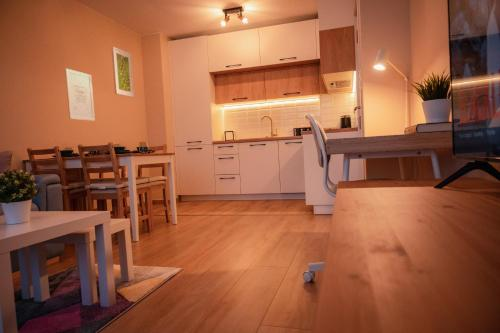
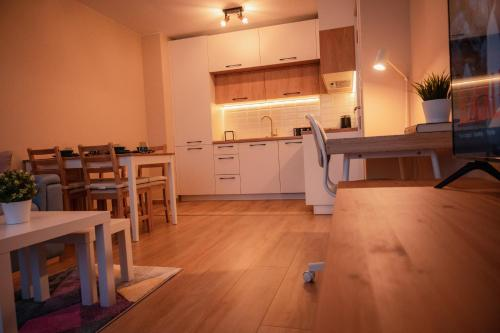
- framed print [111,45,135,98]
- wall art [64,68,96,122]
